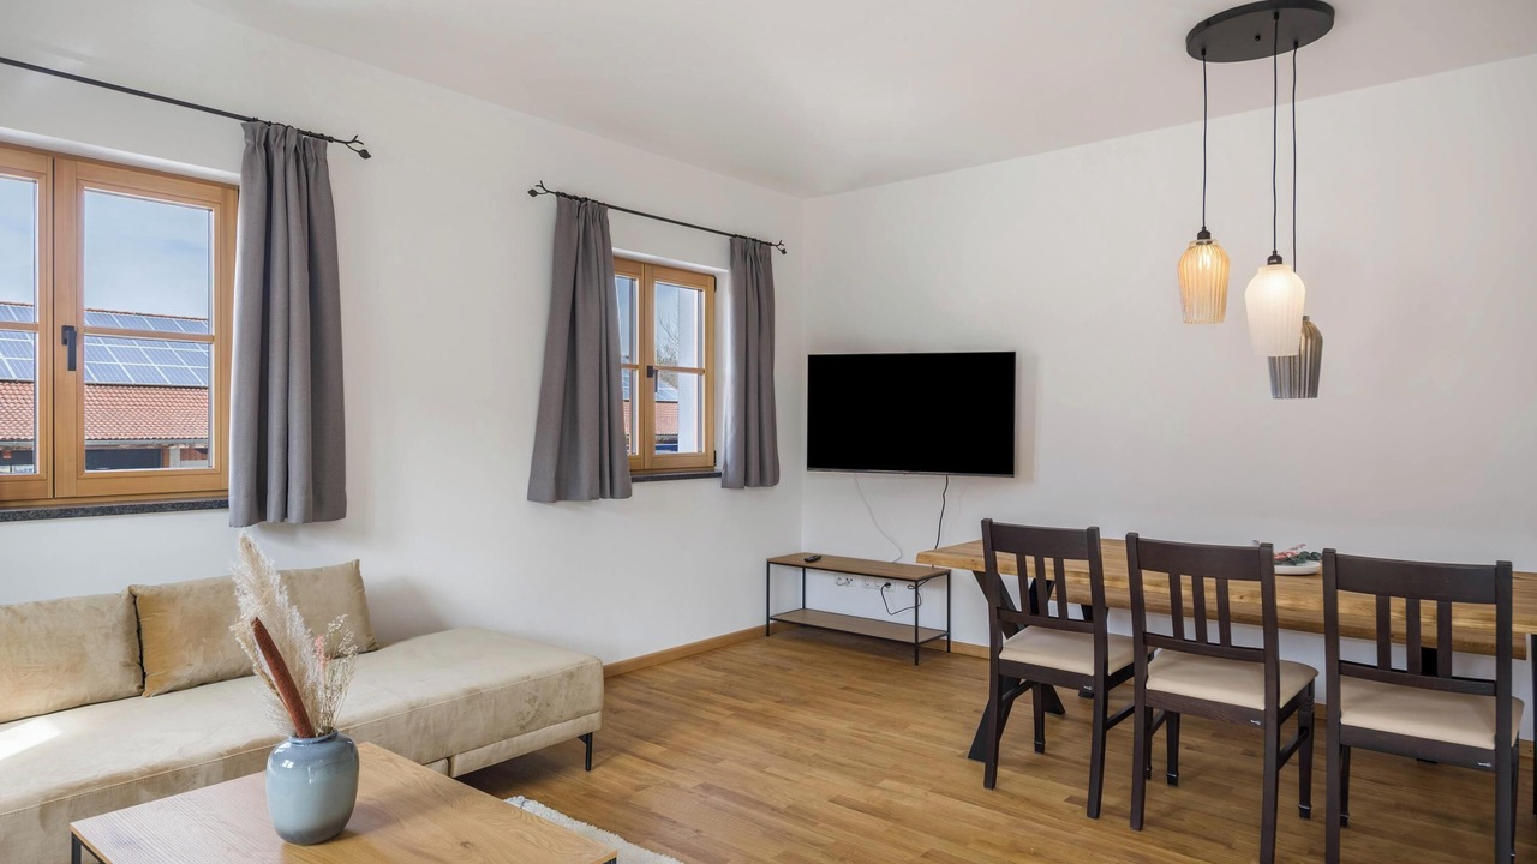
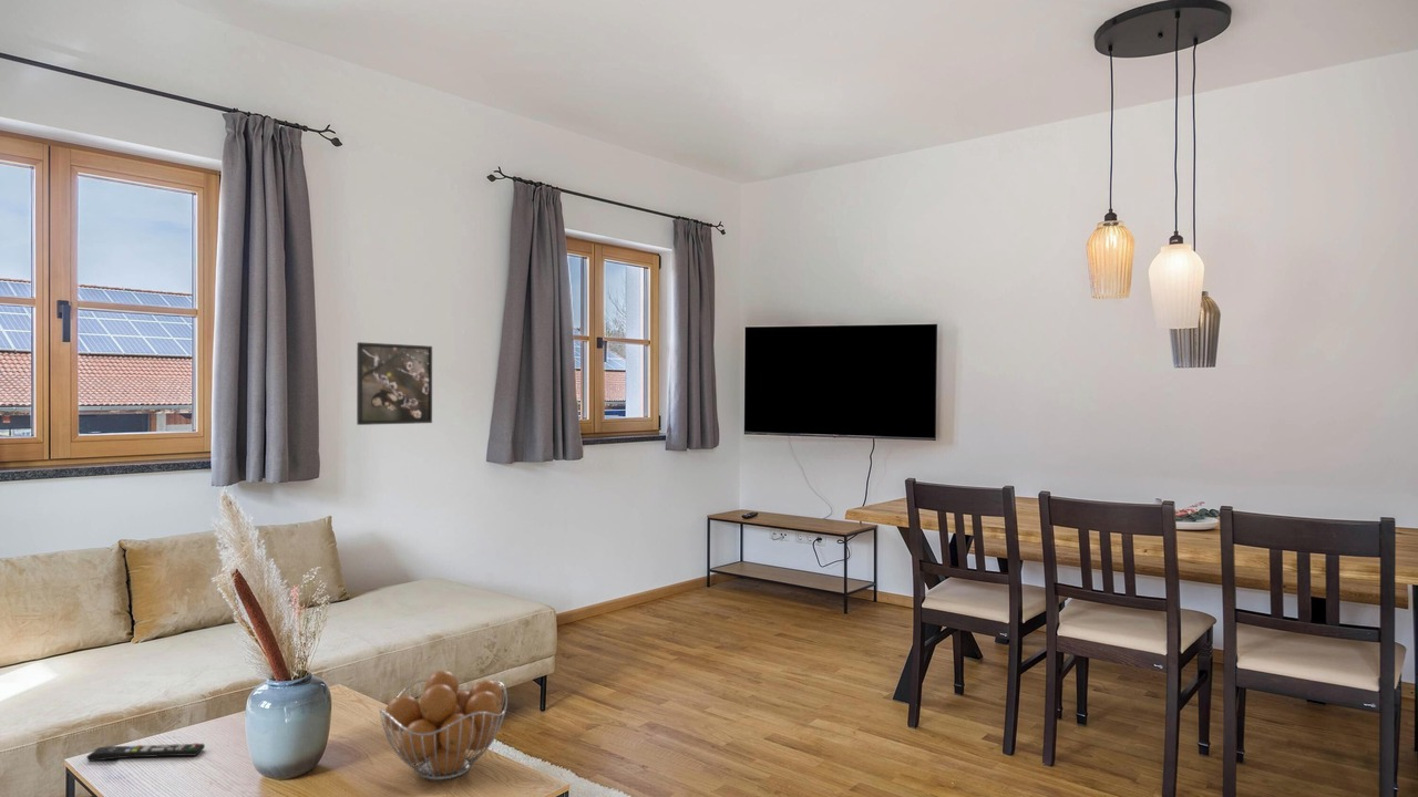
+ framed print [356,341,433,426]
+ remote control [85,742,206,763]
+ fruit basket [378,670,508,782]
